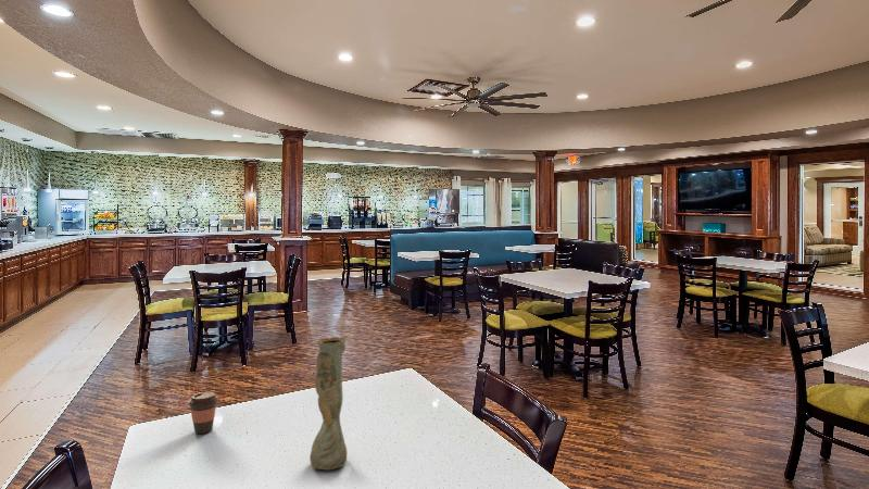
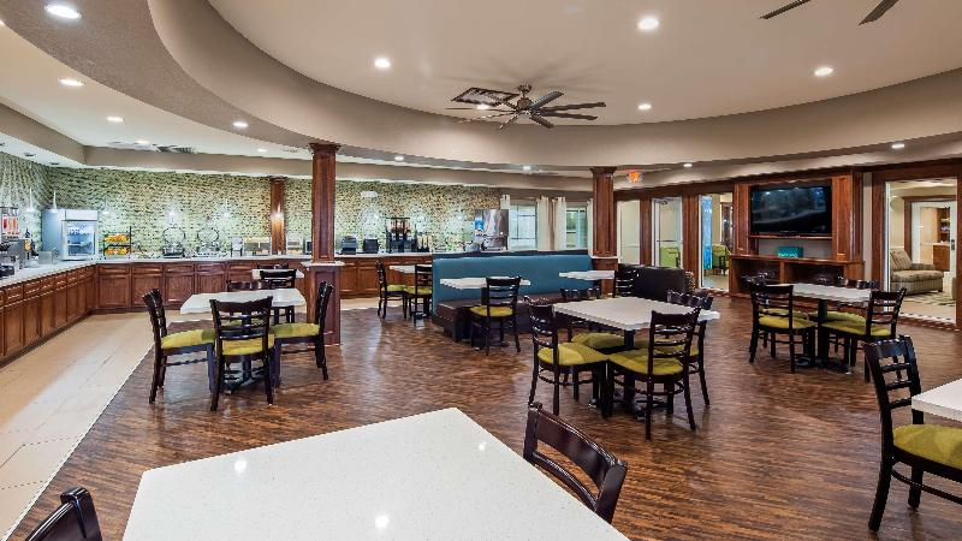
- vase [308,336,348,472]
- coffee cup [187,391,219,435]
